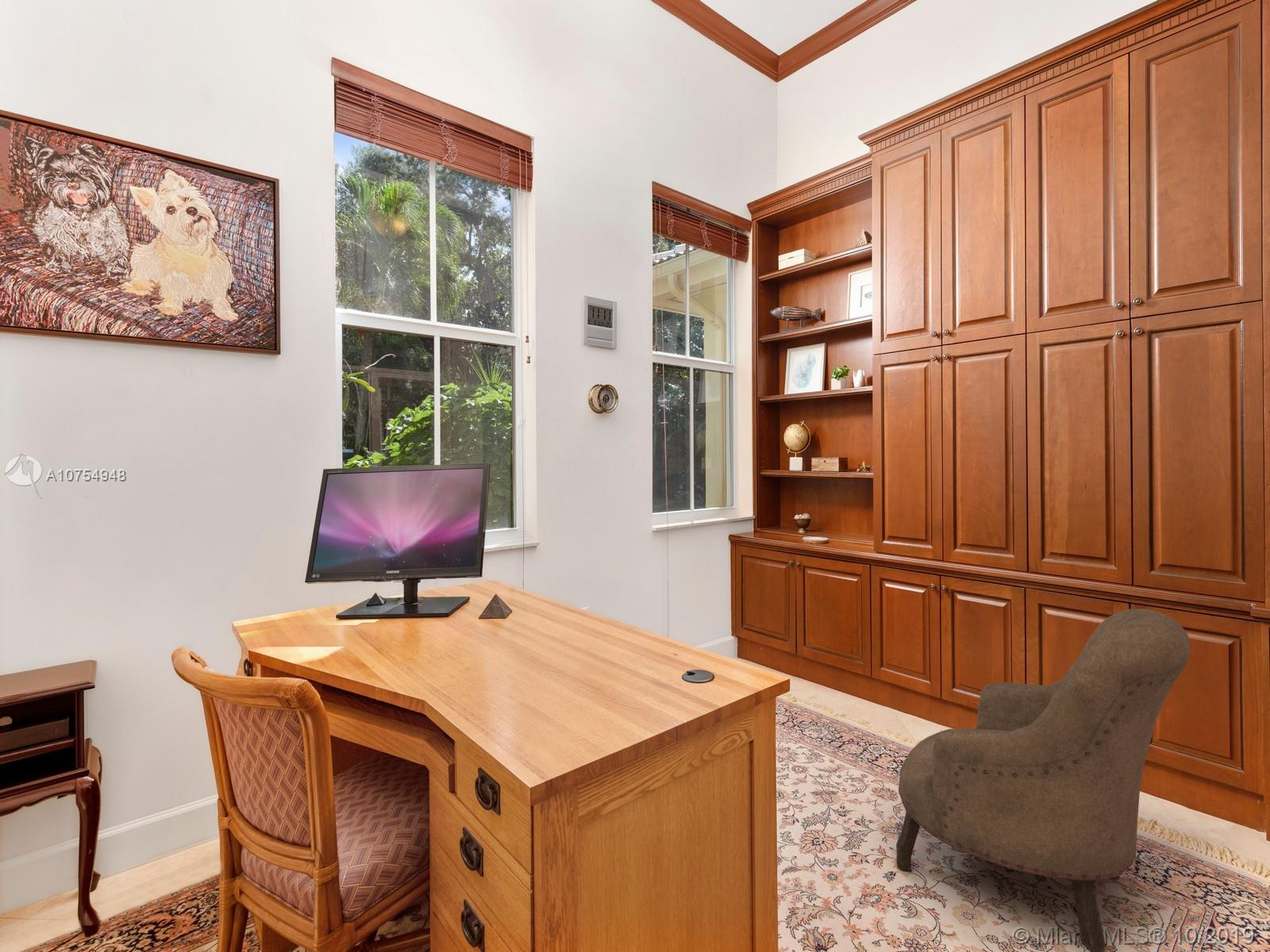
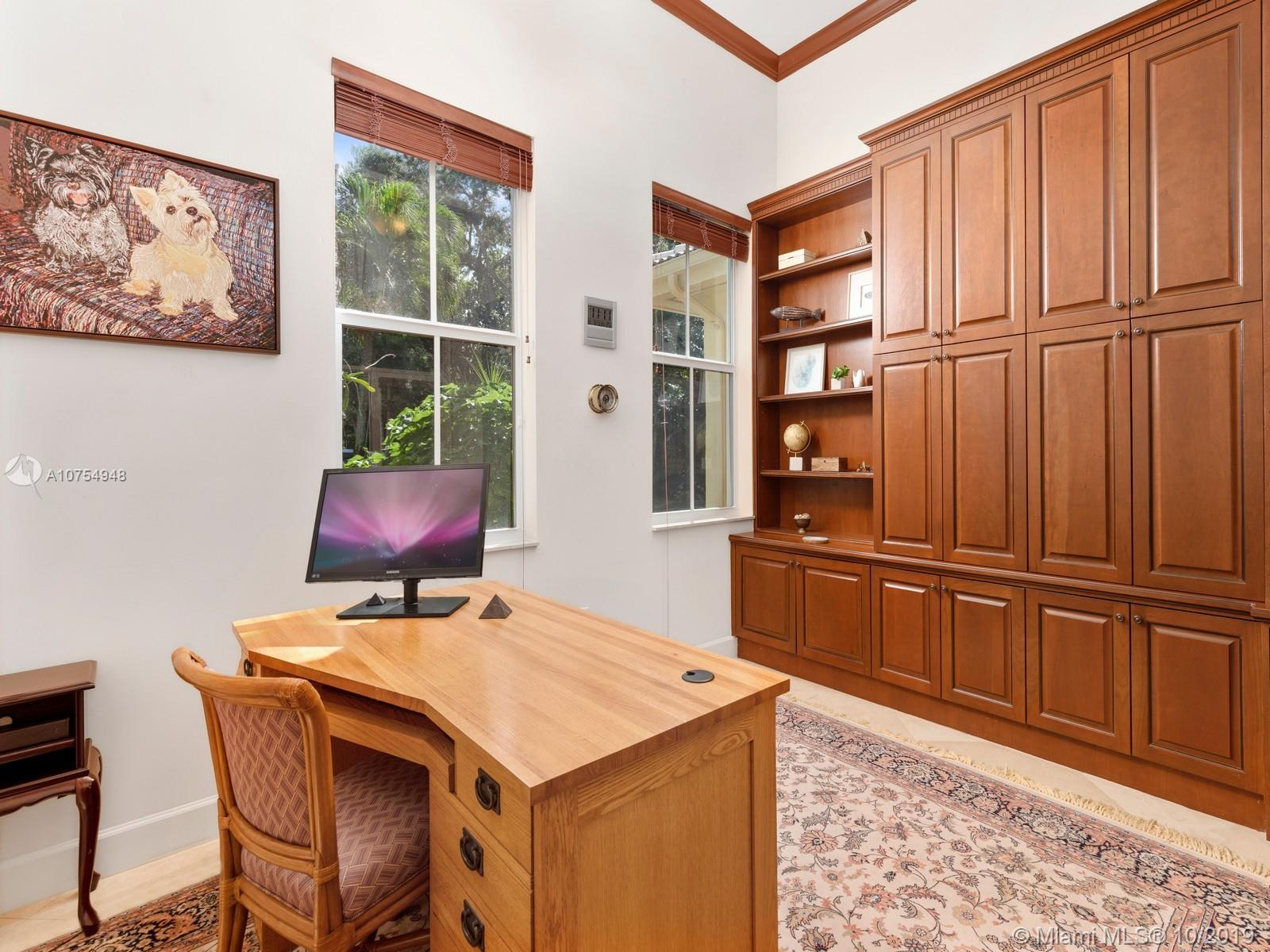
- armchair [895,608,1191,952]
